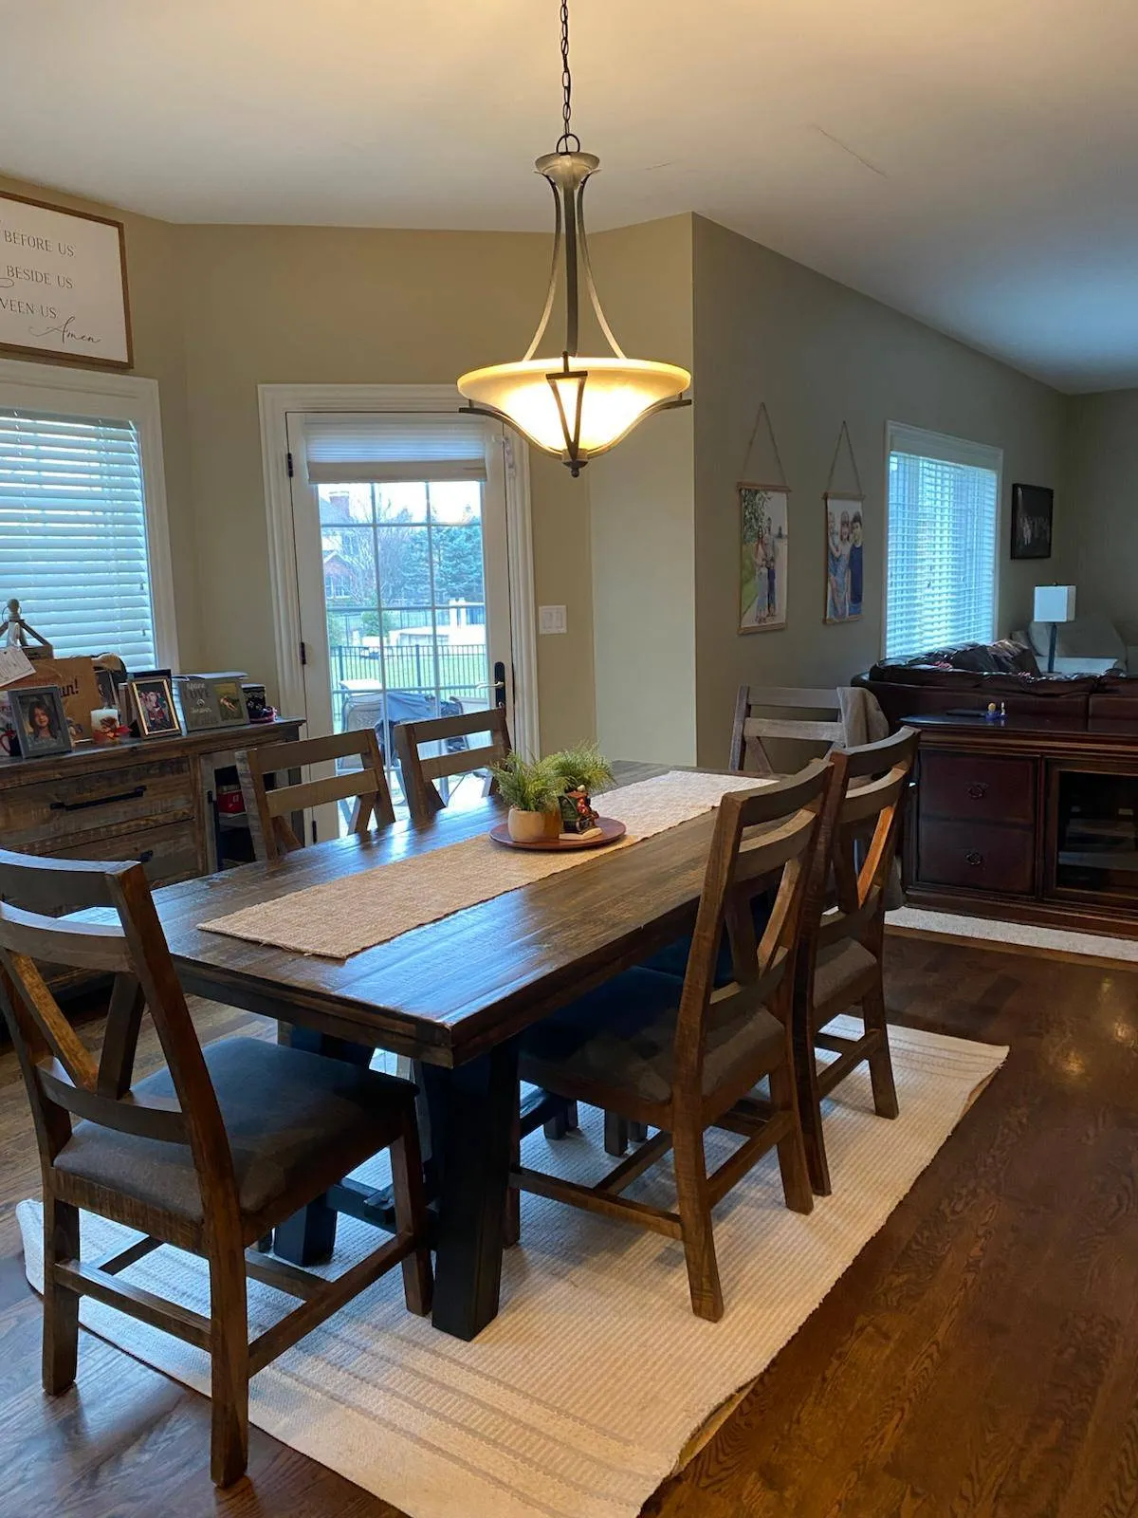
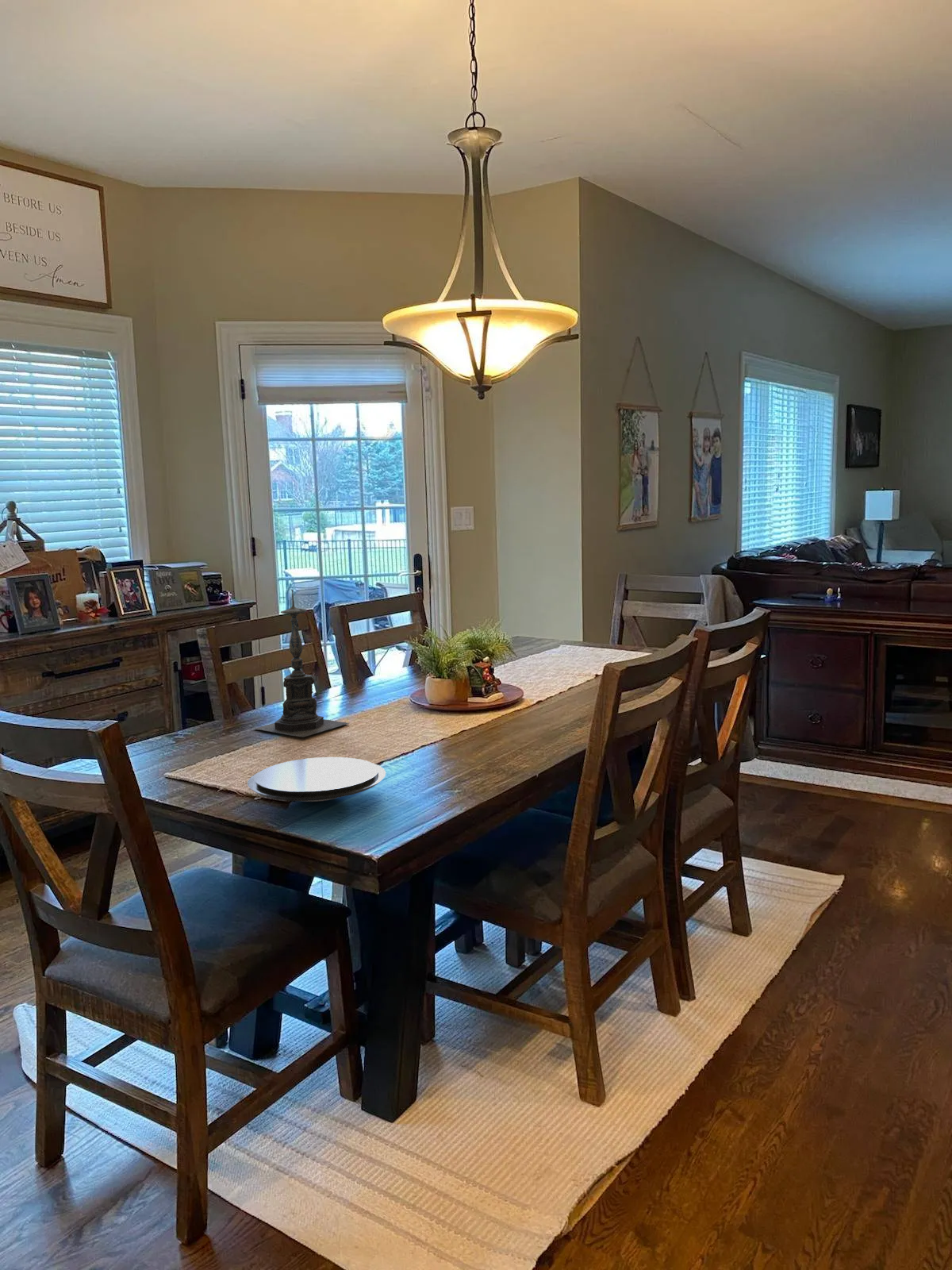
+ plate [247,756,386,802]
+ candle holder [253,589,350,738]
